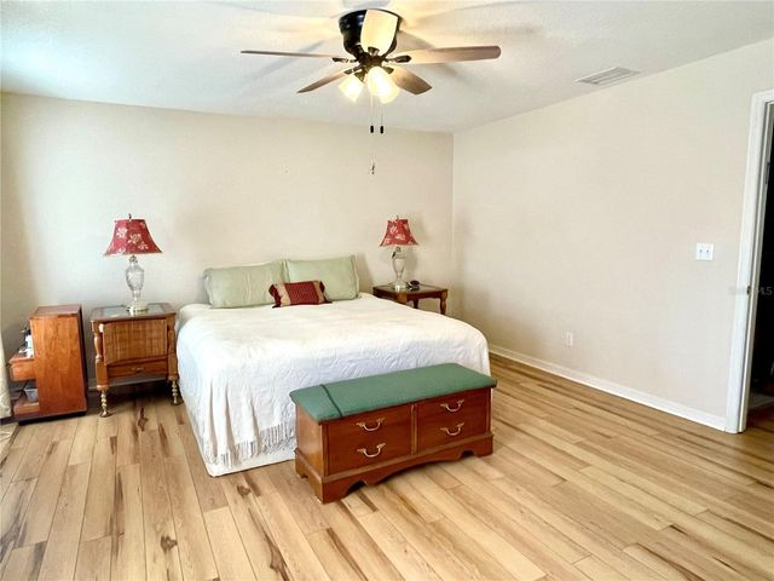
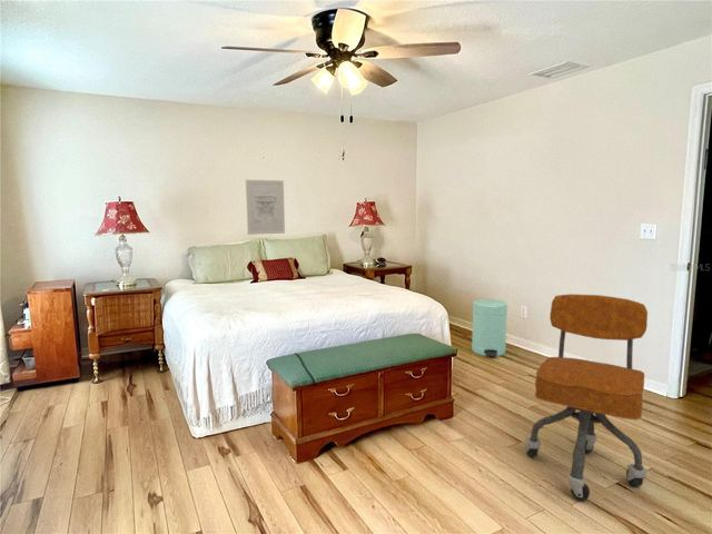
+ wall art [245,179,286,236]
+ office chair [524,293,649,502]
+ trash can [471,298,508,357]
